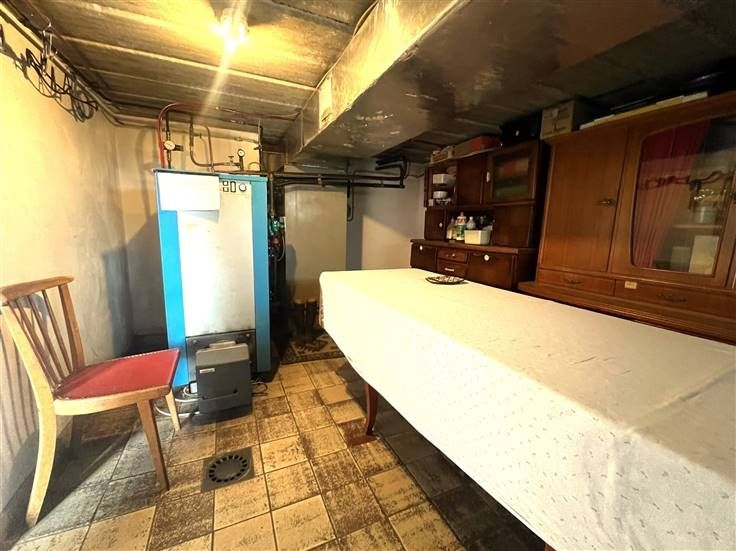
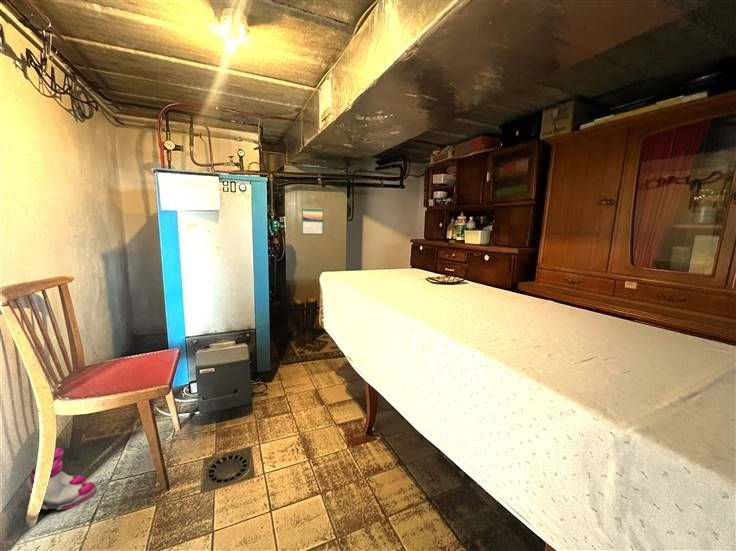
+ calendar [301,207,325,236]
+ boots [25,447,98,511]
